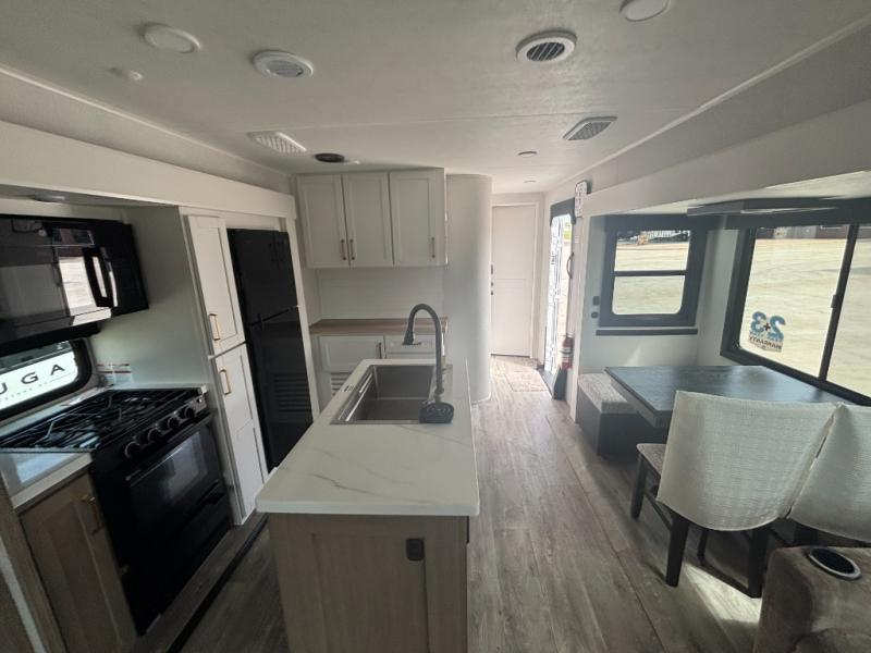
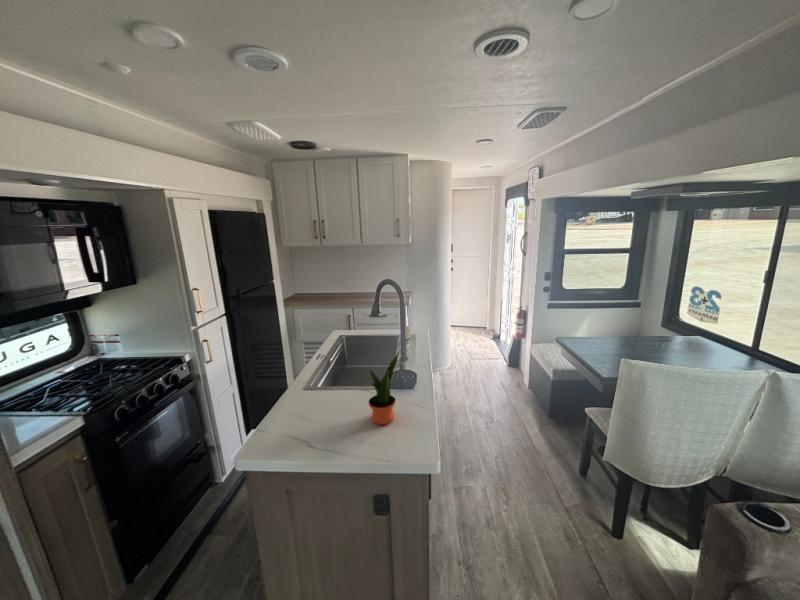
+ potted plant [368,353,399,426]
